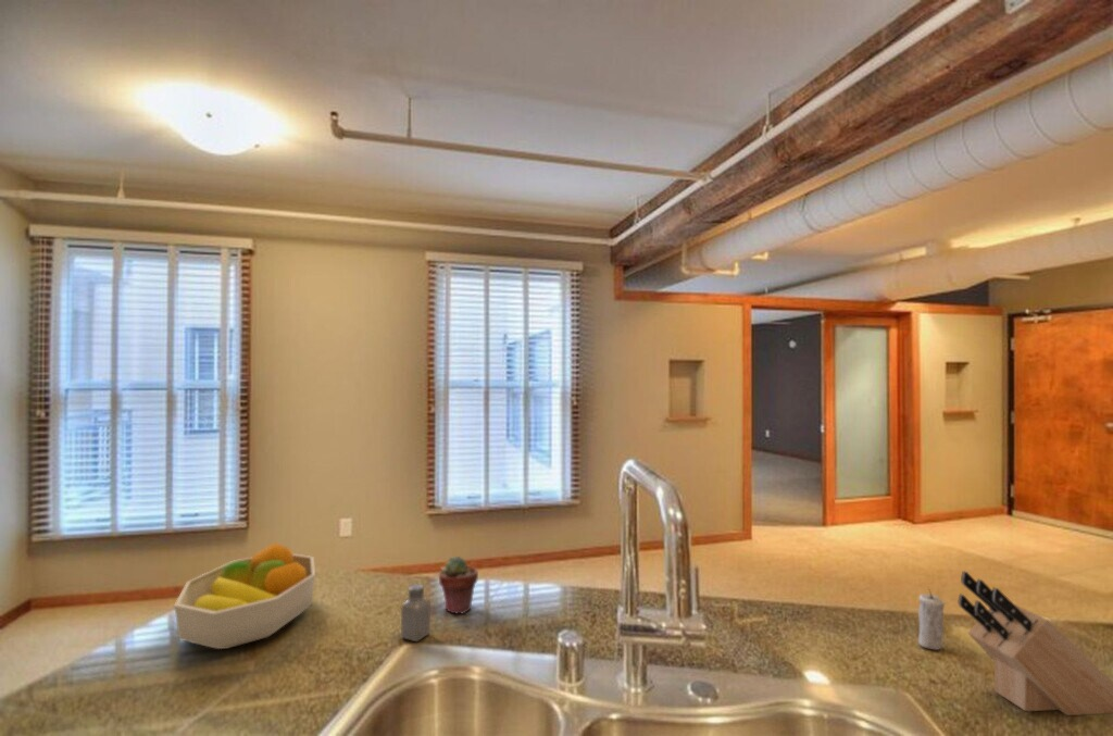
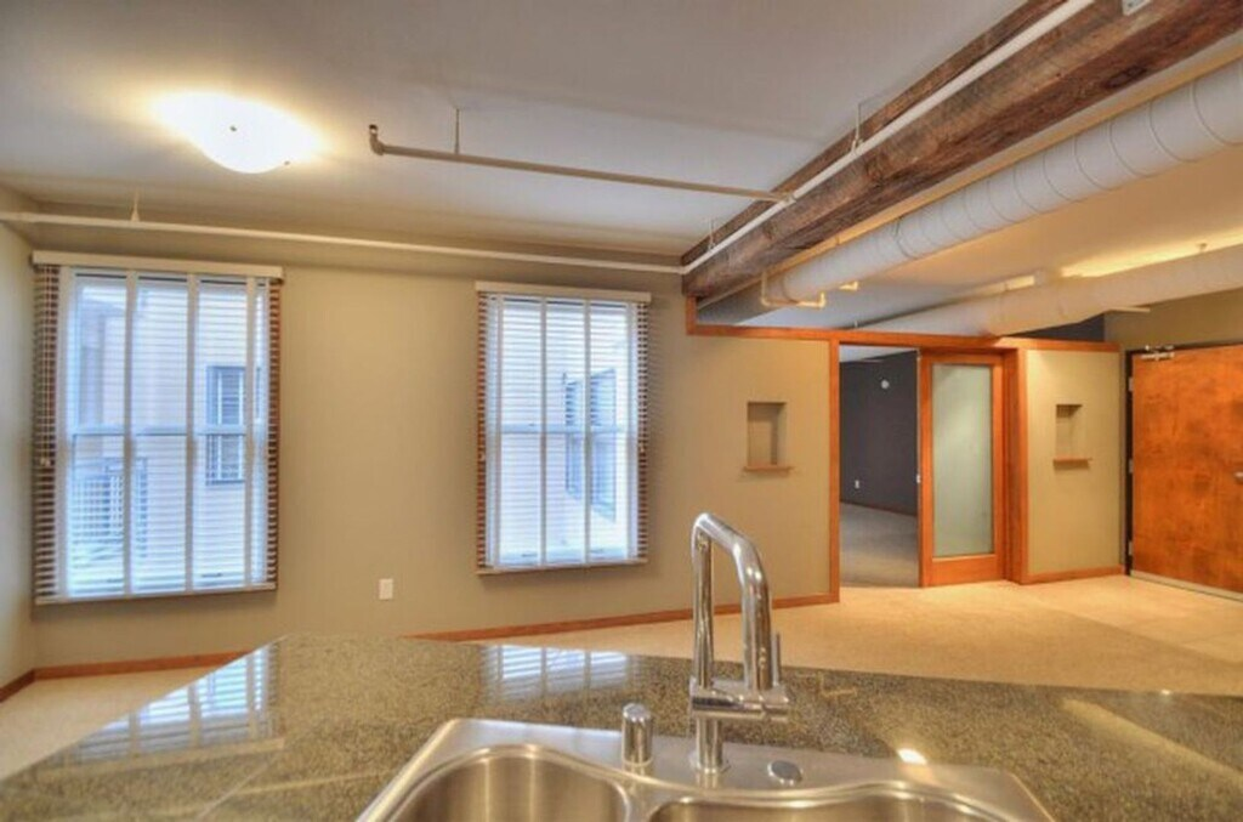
- knife block [958,570,1113,716]
- candle [917,585,946,651]
- fruit bowl [173,541,316,650]
- potted succulent [438,556,479,615]
- saltshaker [400,584,432,643]
